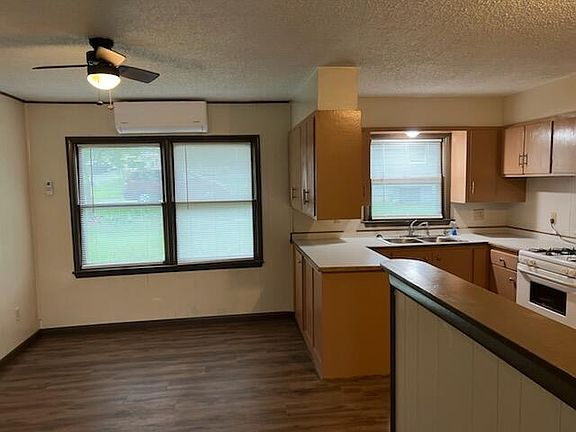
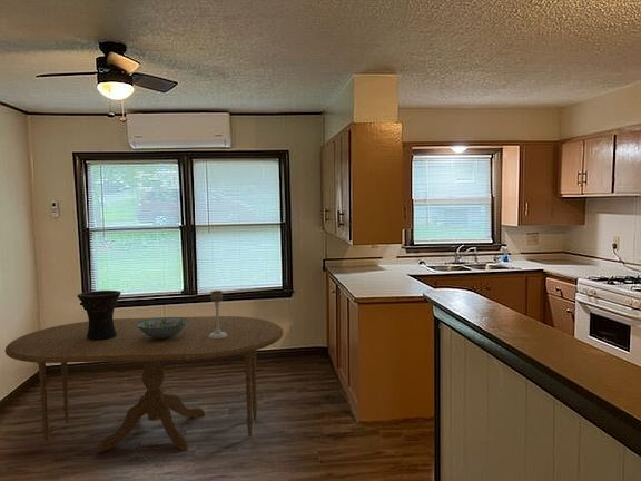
+ vase [76,289,122,340]
+ dining table [4,315,284,453]
+ candle holder [208,289,227,338]
+ decorative bowl [137,316,188,338]
